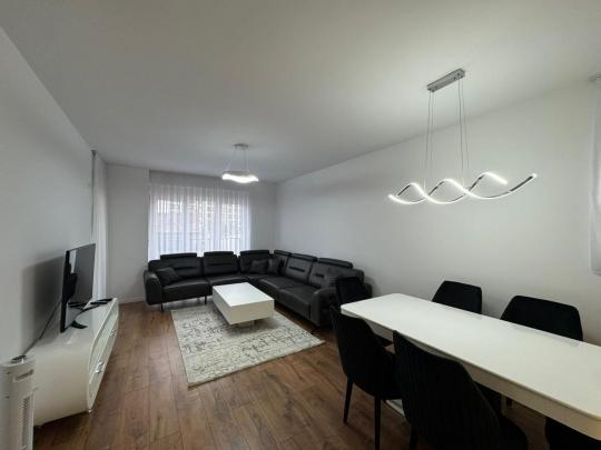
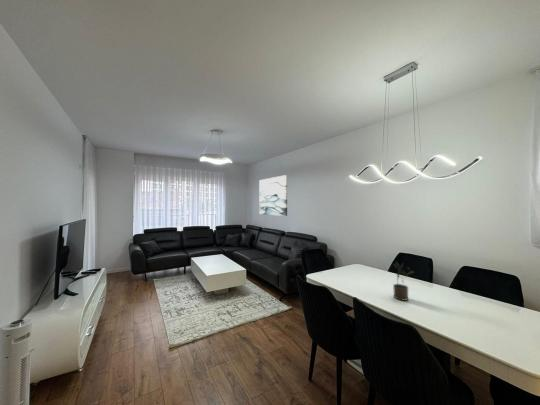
+ potted plant [392,261,415,302]
+ wall art [258,174,288,217]
